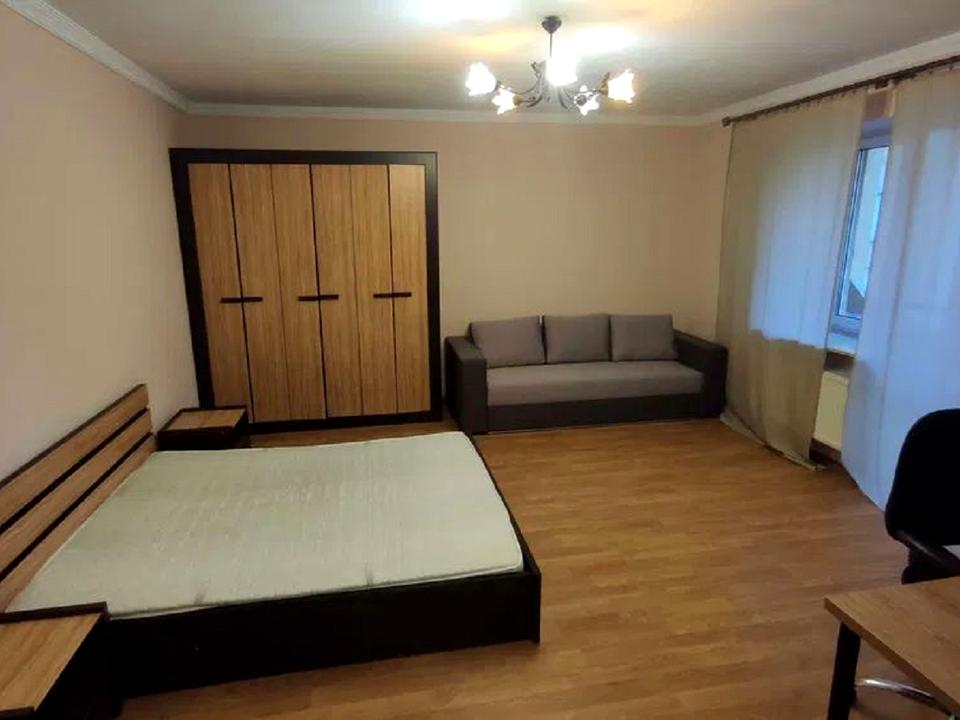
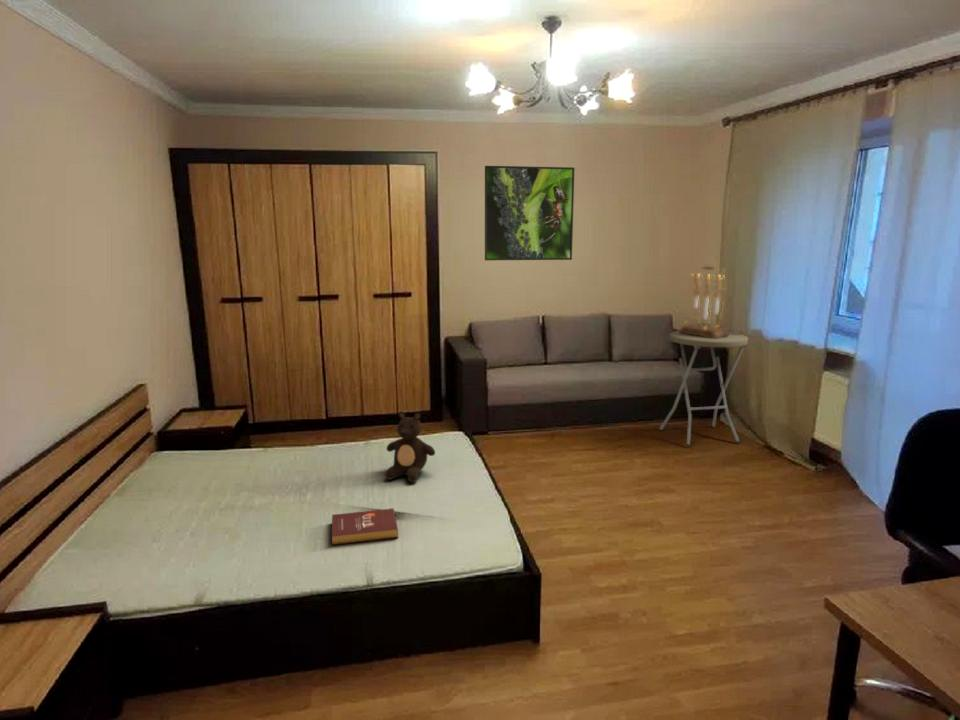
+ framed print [484,165,576,261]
+ book [331,508,399,546]
+ table lamp [679,266,745,338]
+ side table [658,330,749,447]
+ teddy bear [384,410,436,483]
